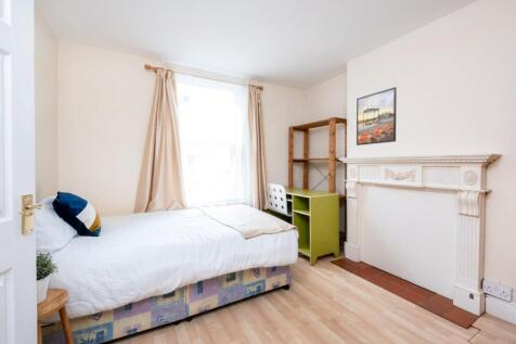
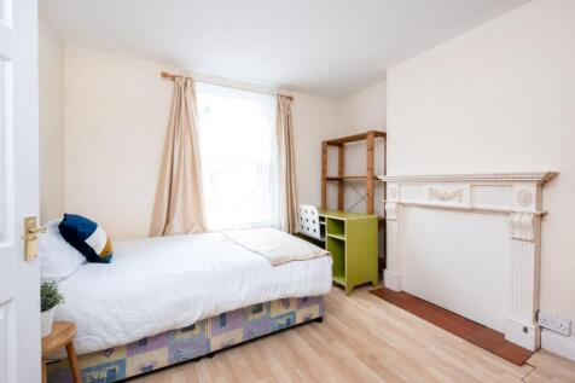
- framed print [356,86,398,146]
